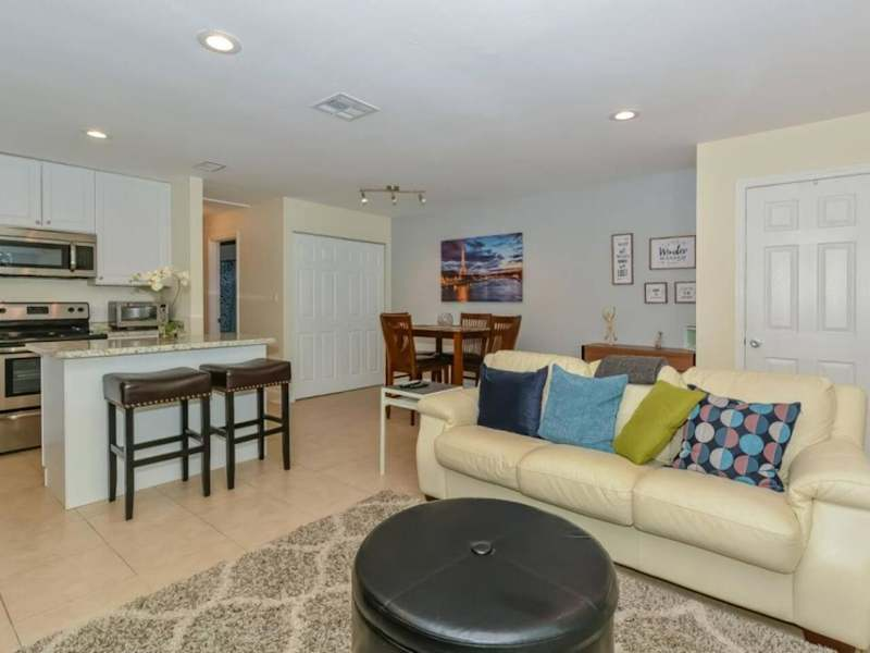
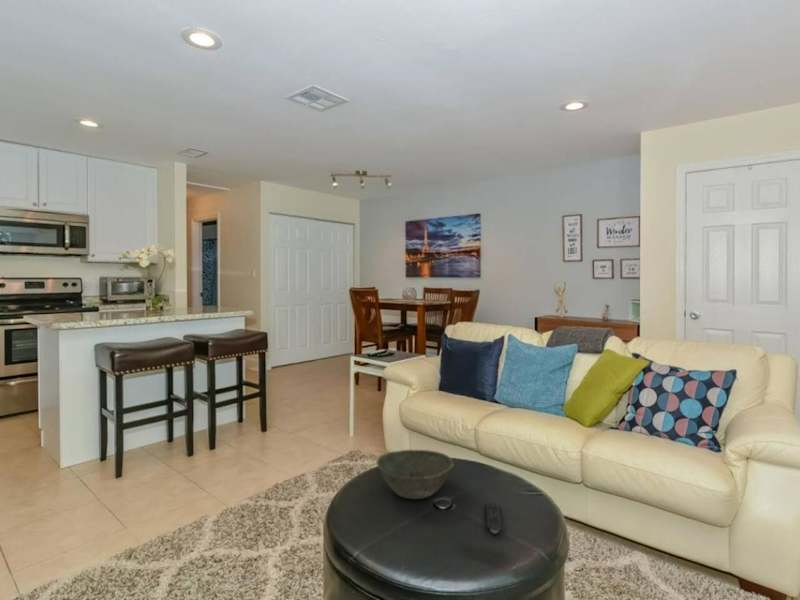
+ bowl [375,449,455,500]
+ remote control [484,502,503,535]
